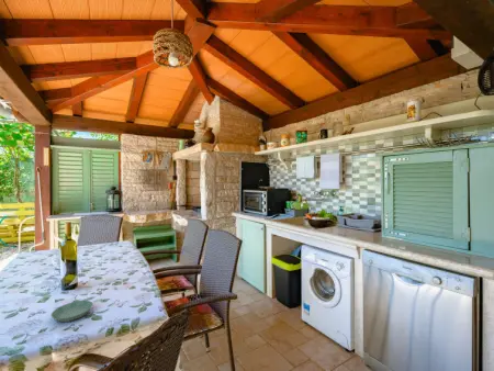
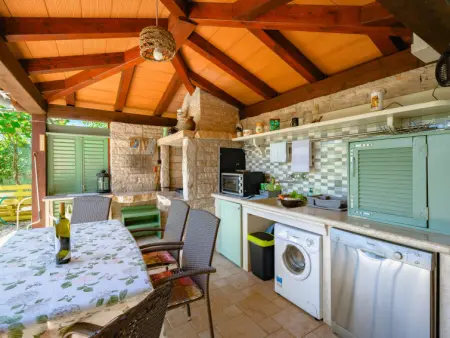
- saucer [50,300,94,323]
